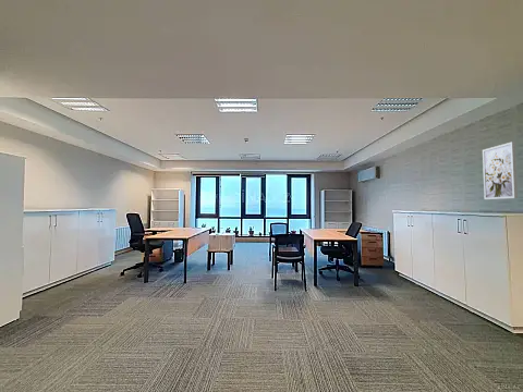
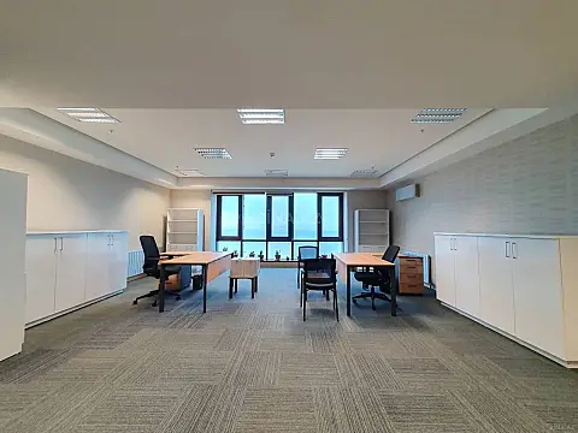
- wall art [482,140,519,200]
